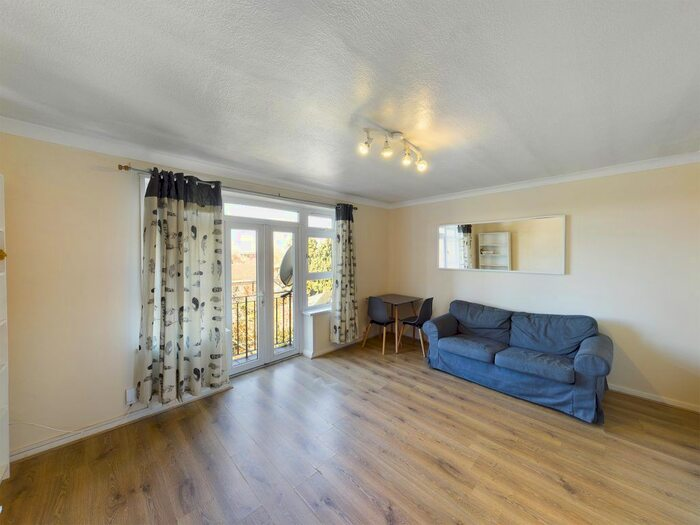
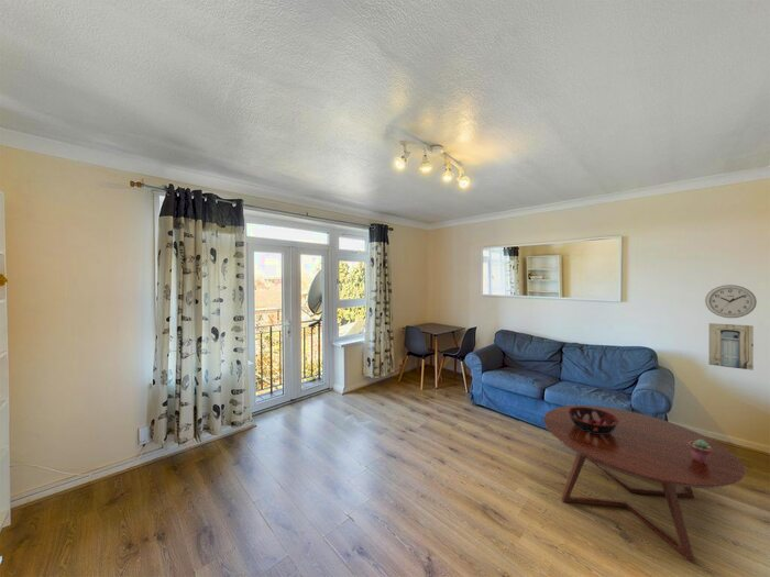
+ coffee table [543,404,747,563]
+ decorative bowl [568,407,618,434]
+ wall clock [704,284,758,319]
+ potted succulent [689,440,712,464]
+ wall art [707,322,755,371]
